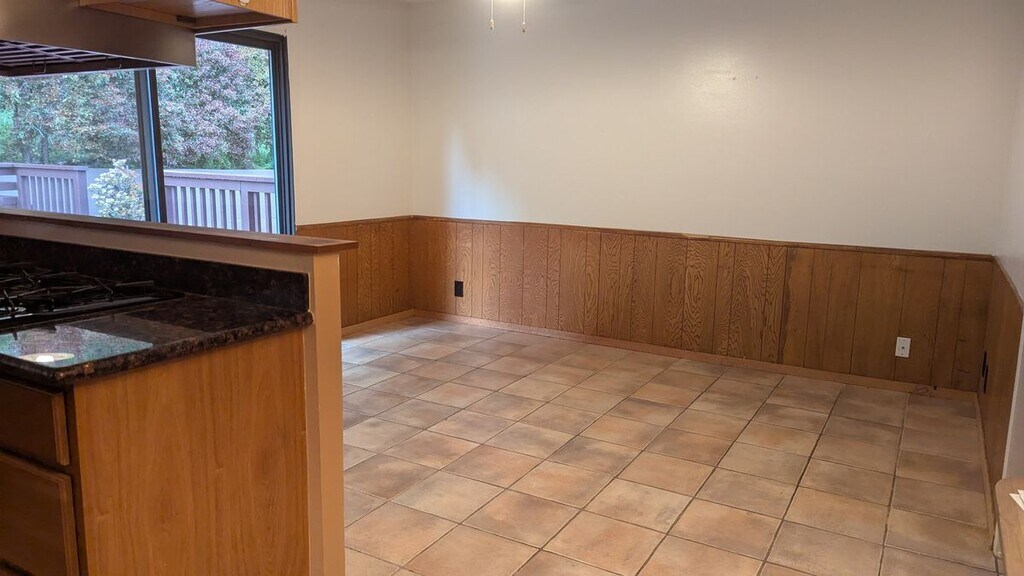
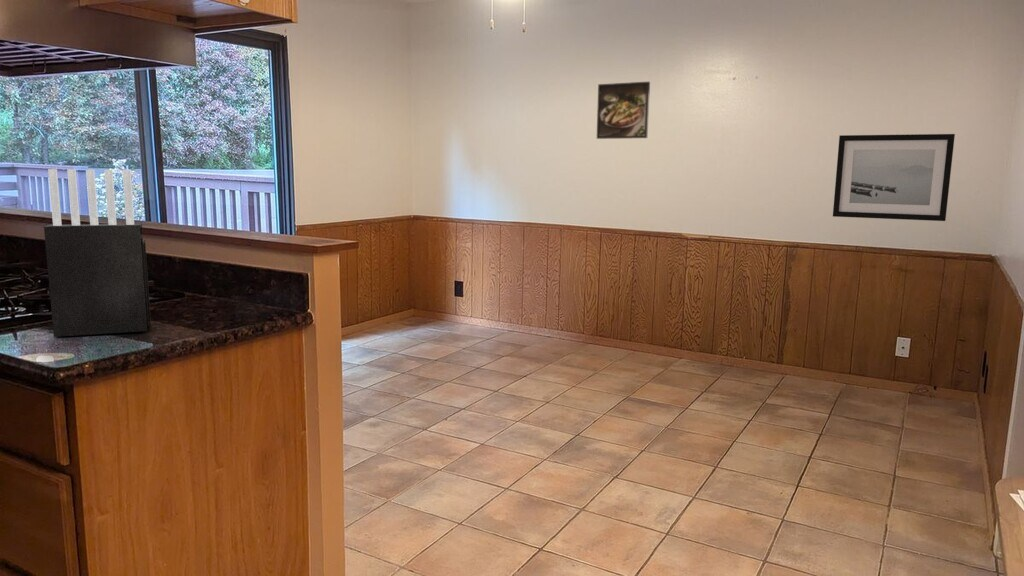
+ knife block [43,168,152,338]
+ wall art [832,133,956,222]
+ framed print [596,81,651,140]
